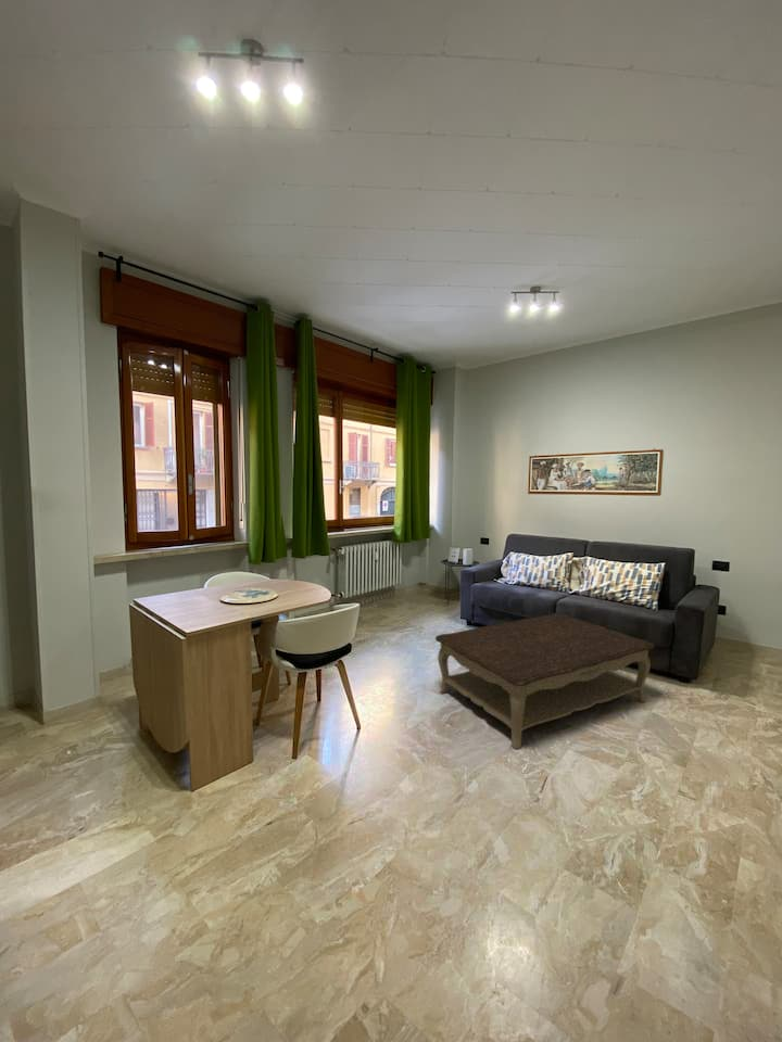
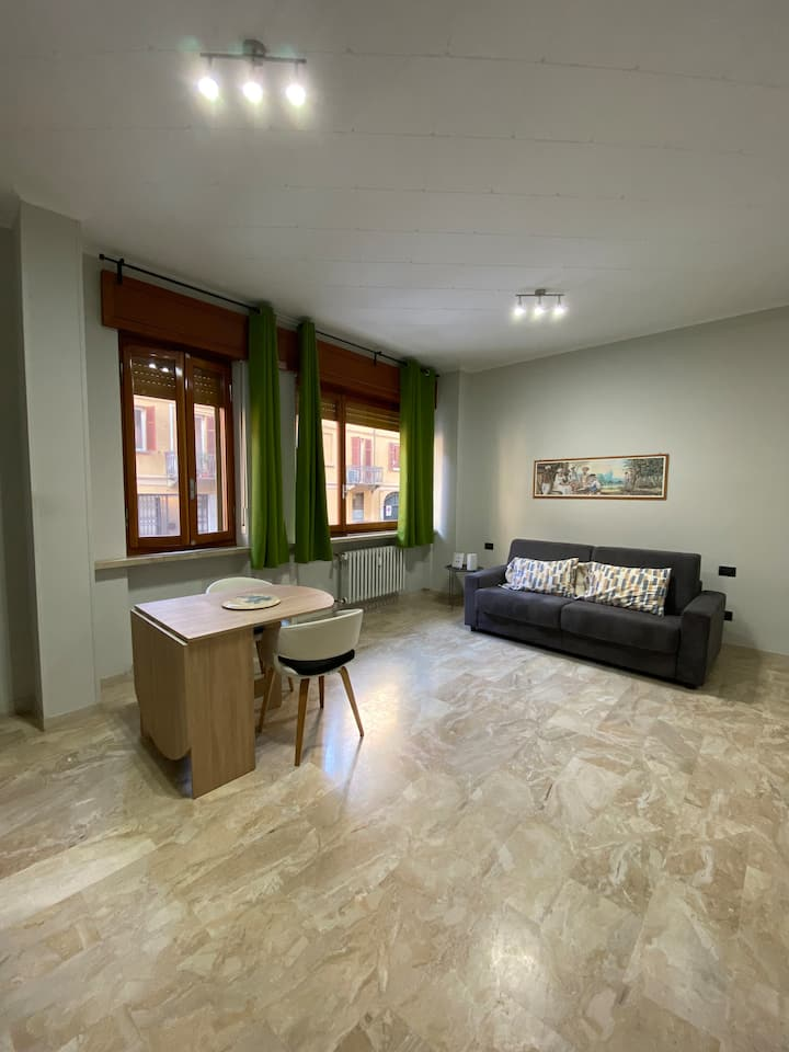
- coffee table [434,612,656,750]
